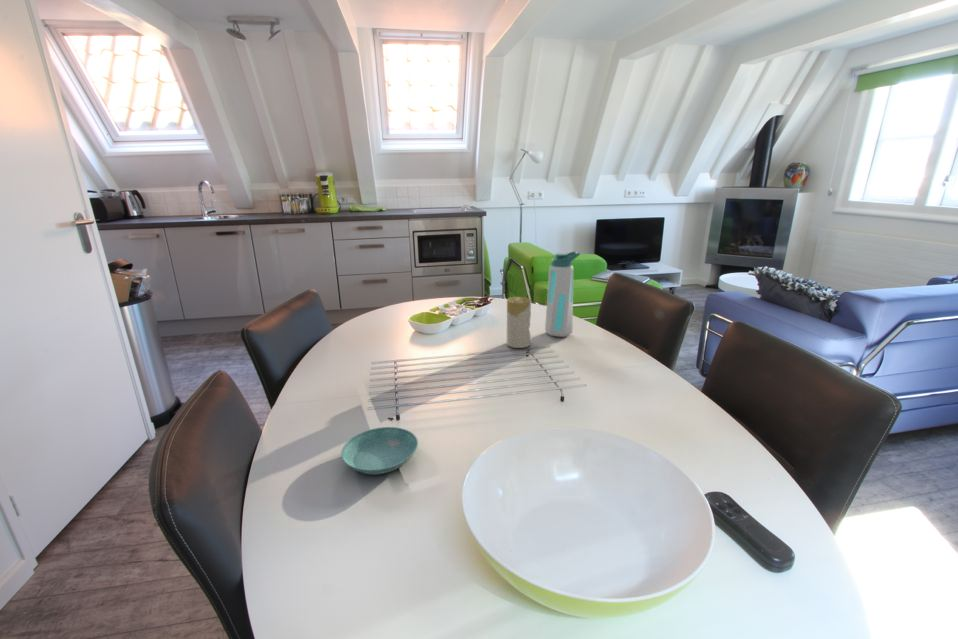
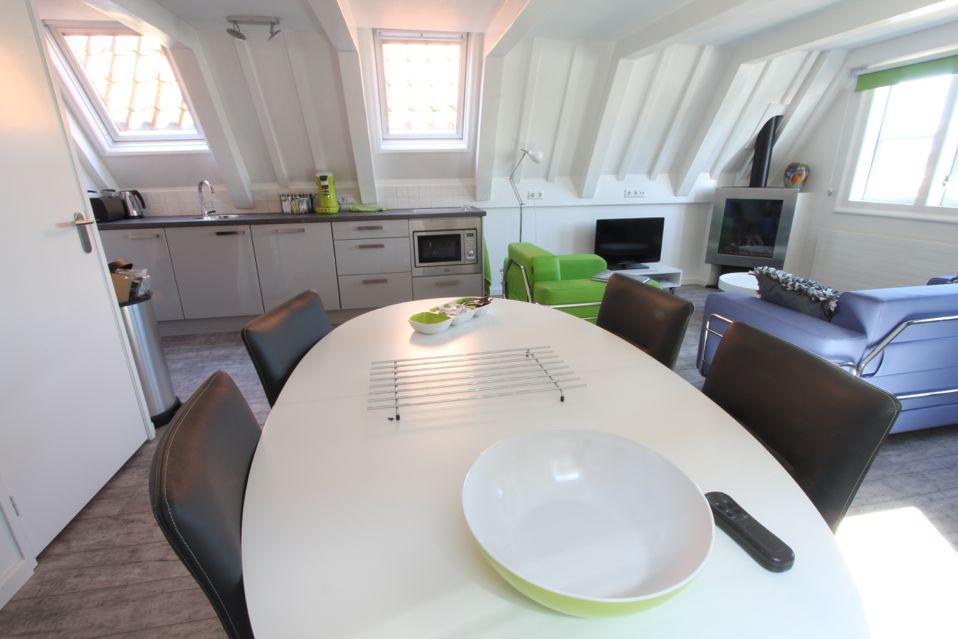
- water bottle [544,250,581,338]
- saucer [340,426,419,475]
- candle [506,296,532,349]
